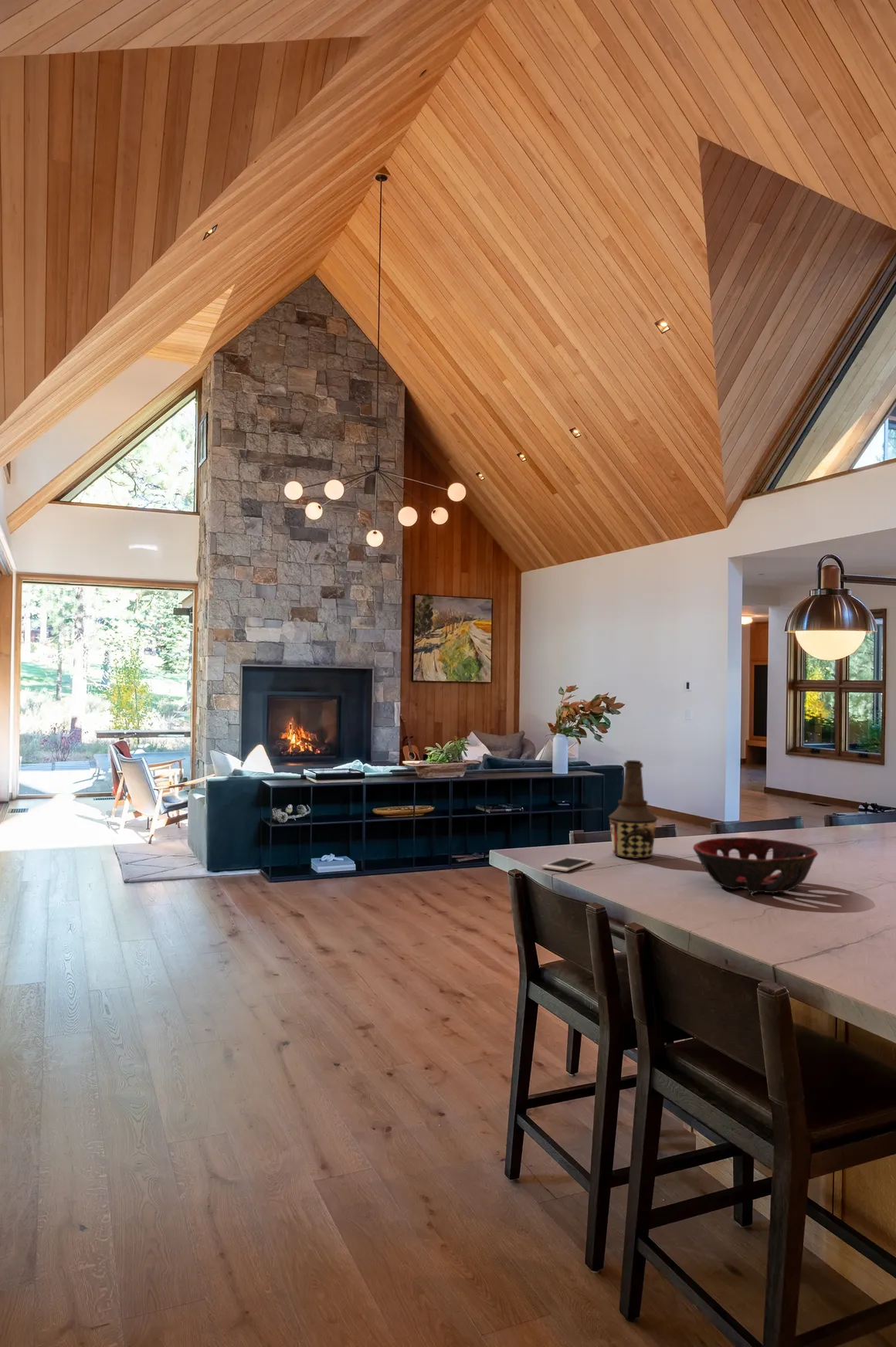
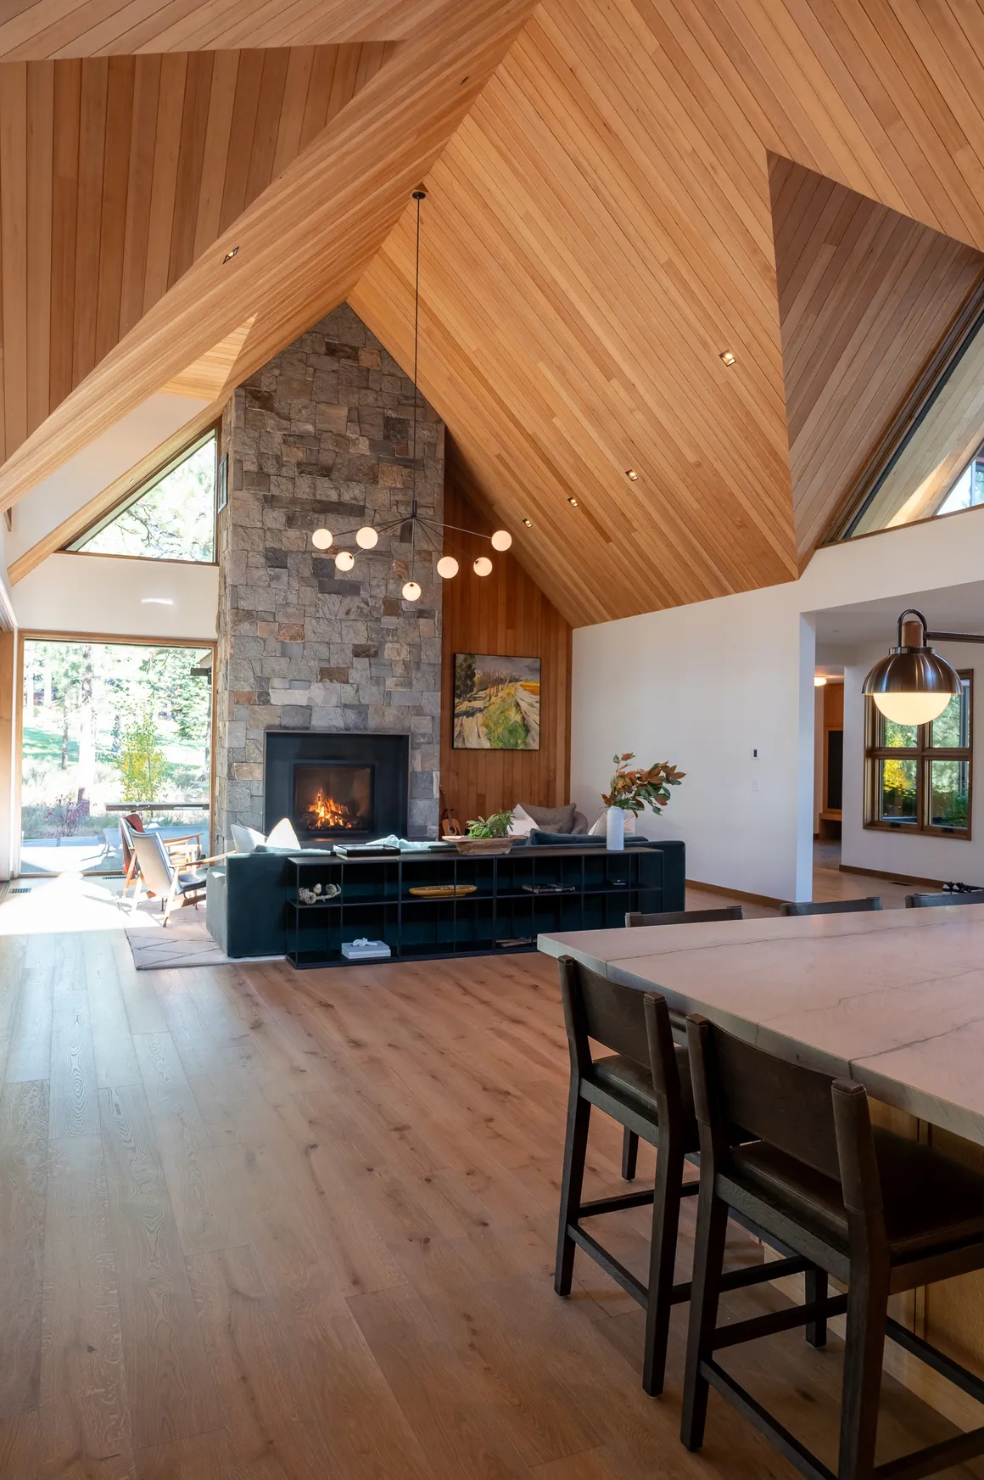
- bottle [608,759,659,860]
- cell phone [541,857,592,872]
- decorative bowl [692,836,819,894]
